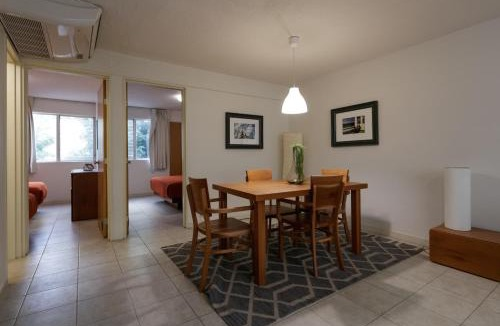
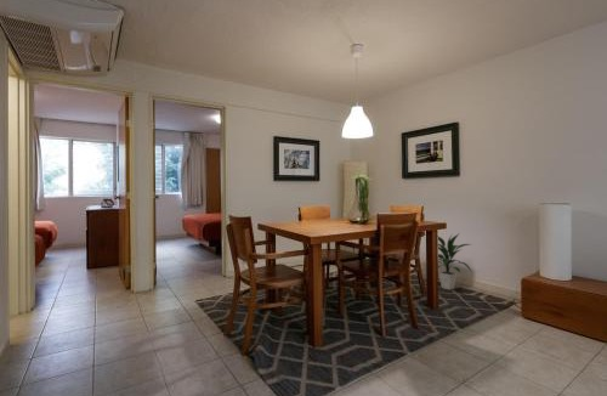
+ indoor plant [437,233,472,292]
